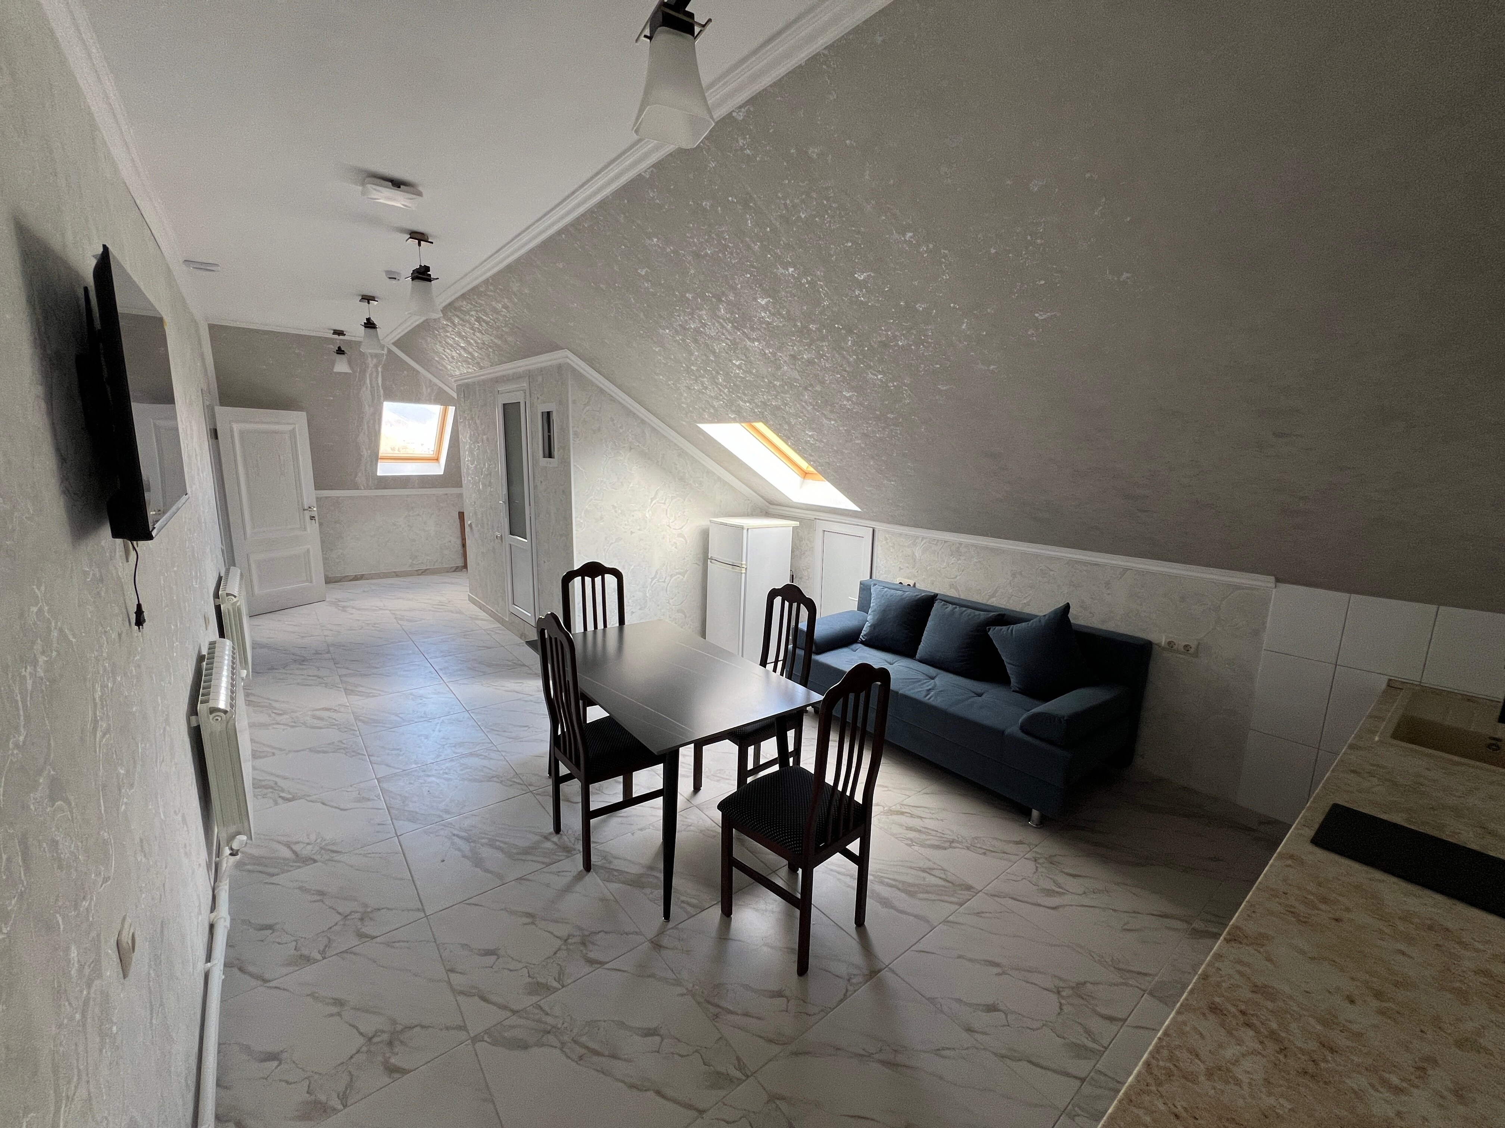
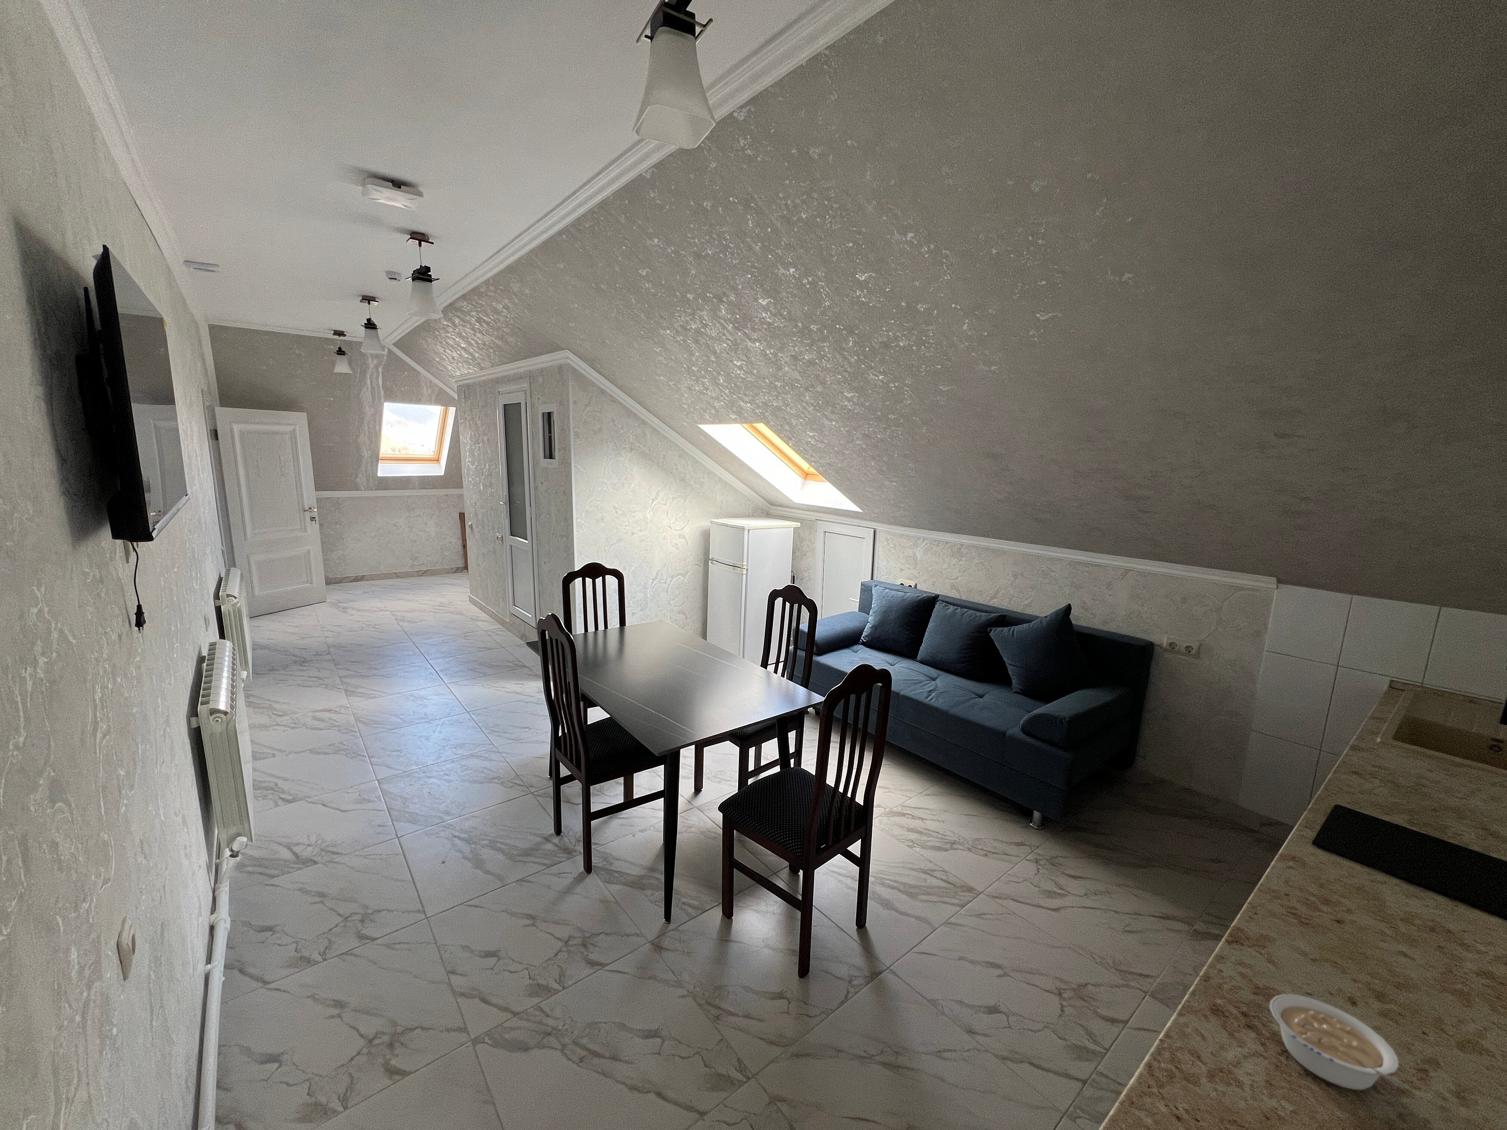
+ legume [1268,993,1409,1091]
